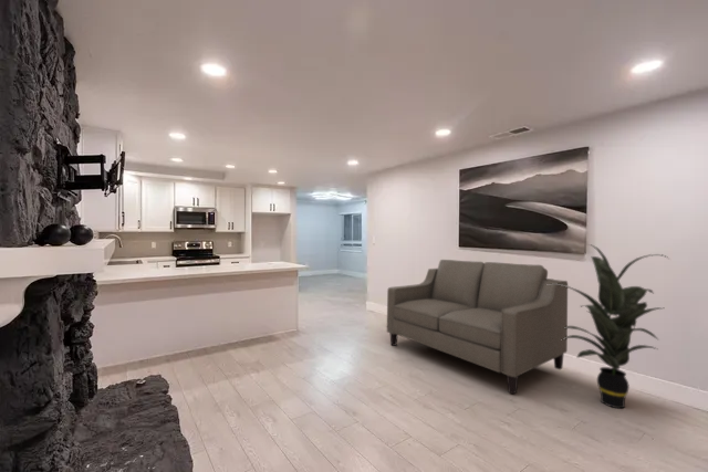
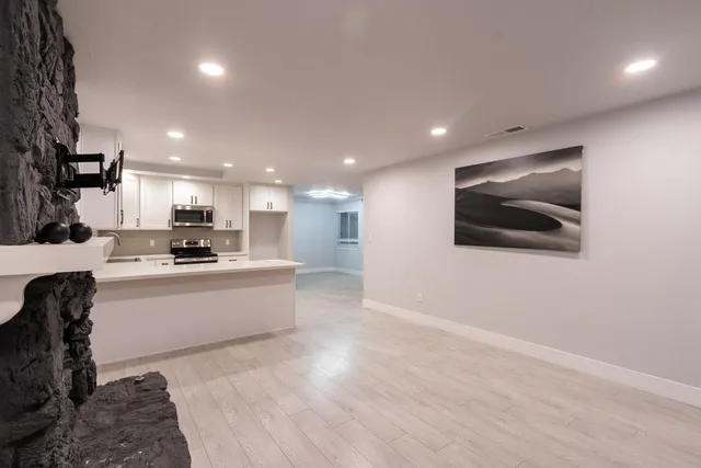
- indoor plant [546,243,671,409]
- sofa [386,259,569,395]
